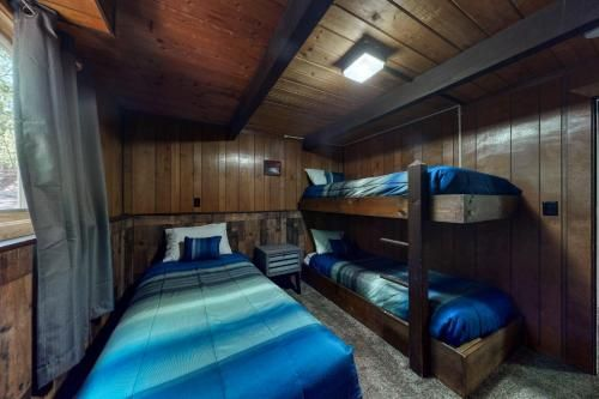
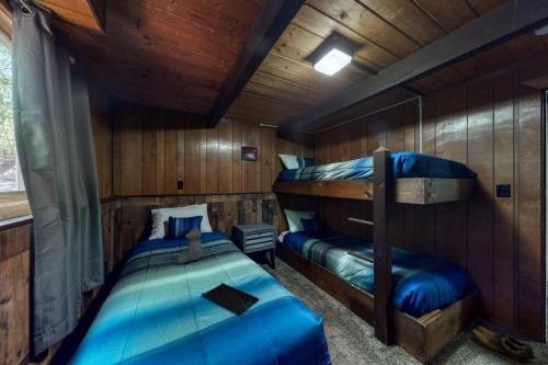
+ shoes [466,326,541,365]
+ teddy bear [176,224,204,265]
+ tray [201,282,260,317]
